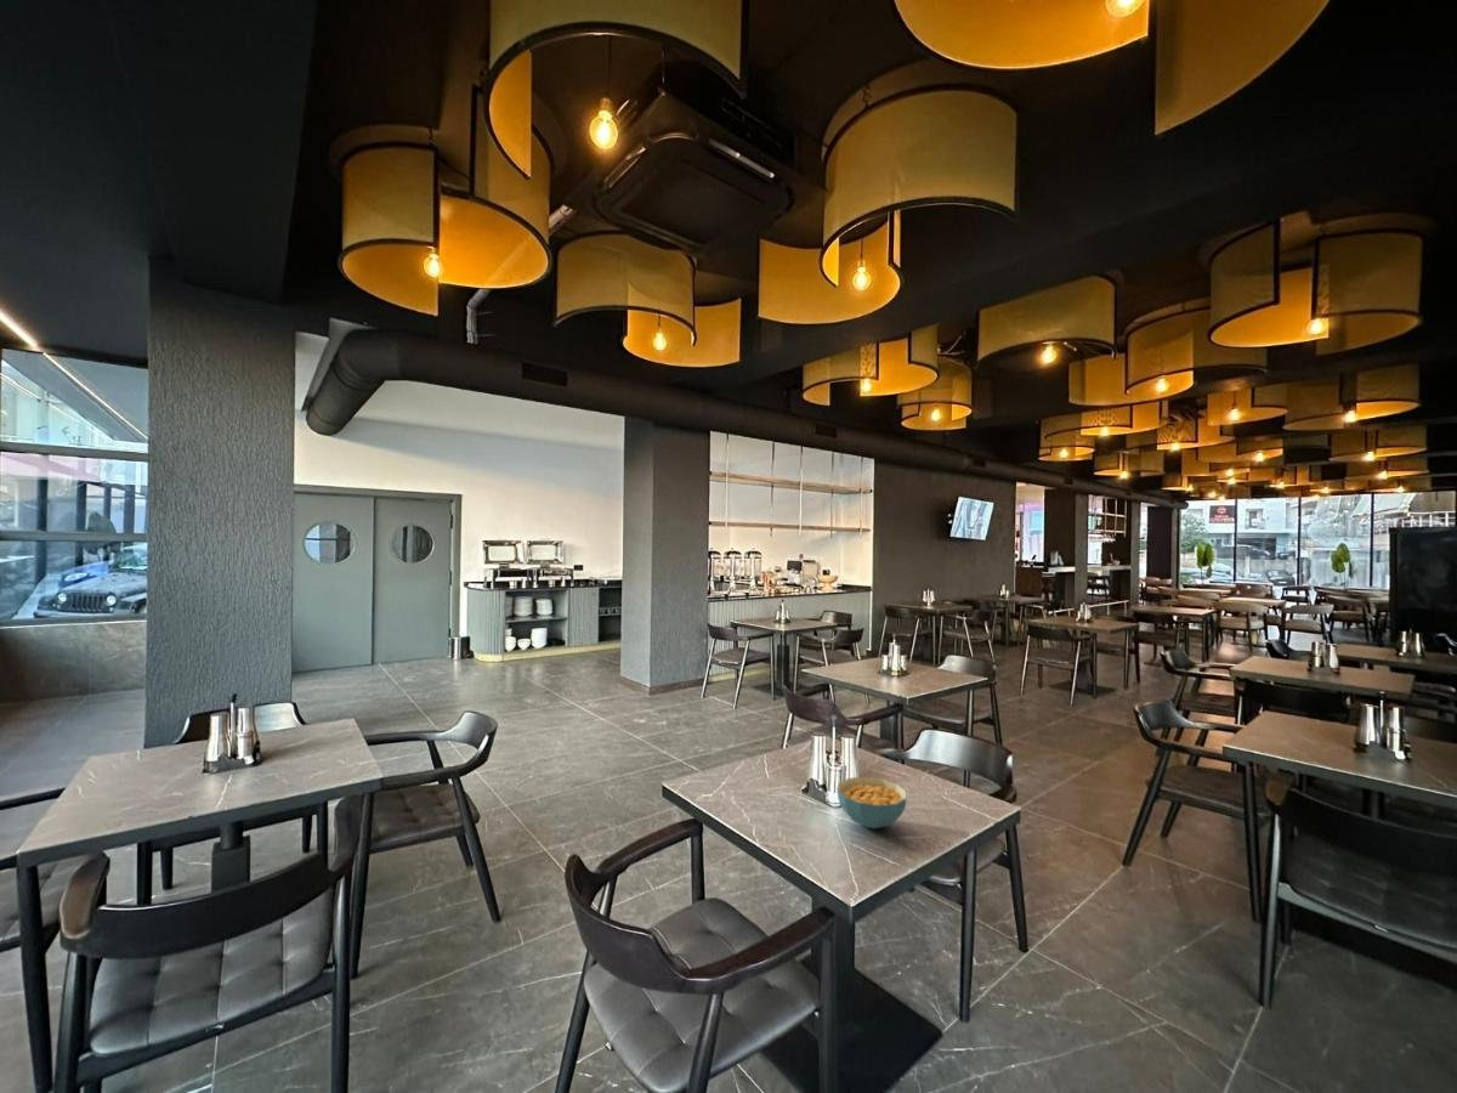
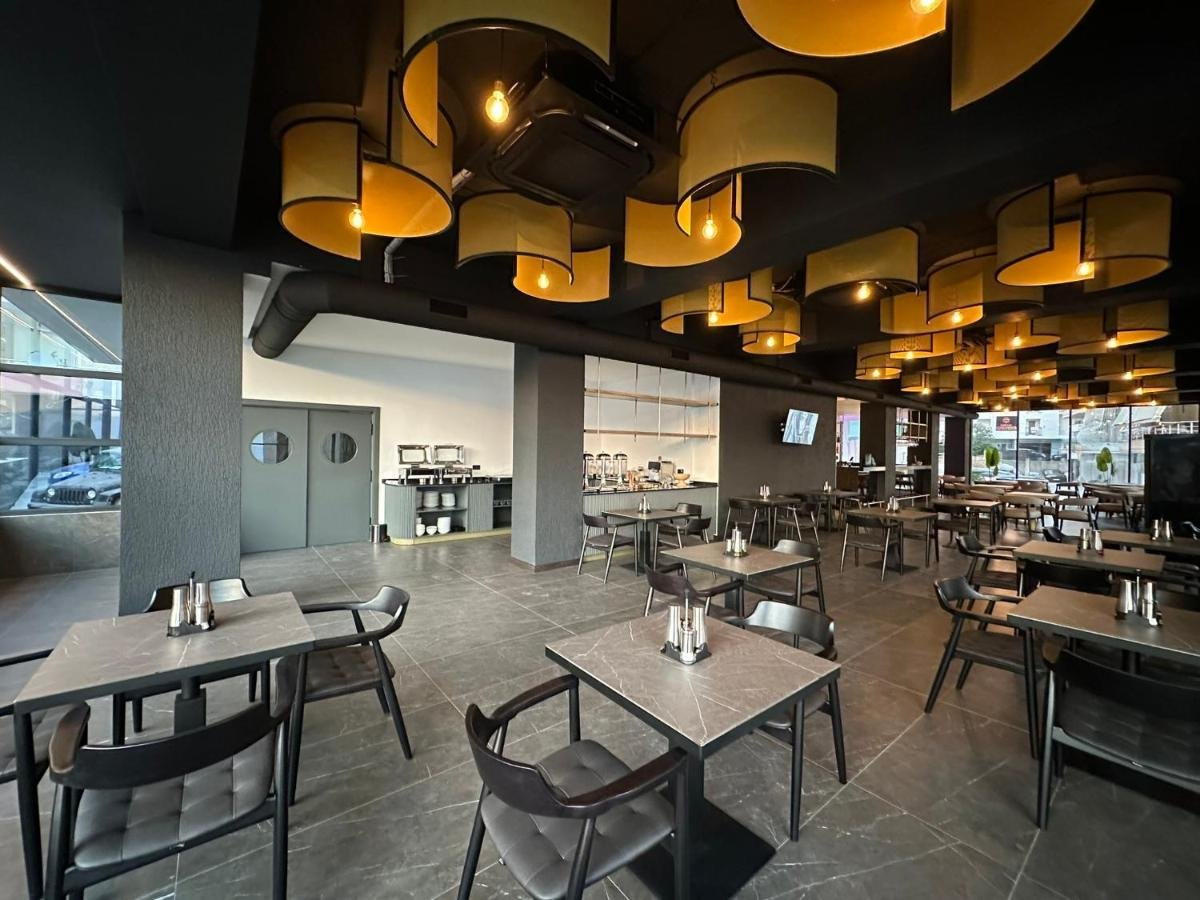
- cereal bowl [835,776,908,829]
